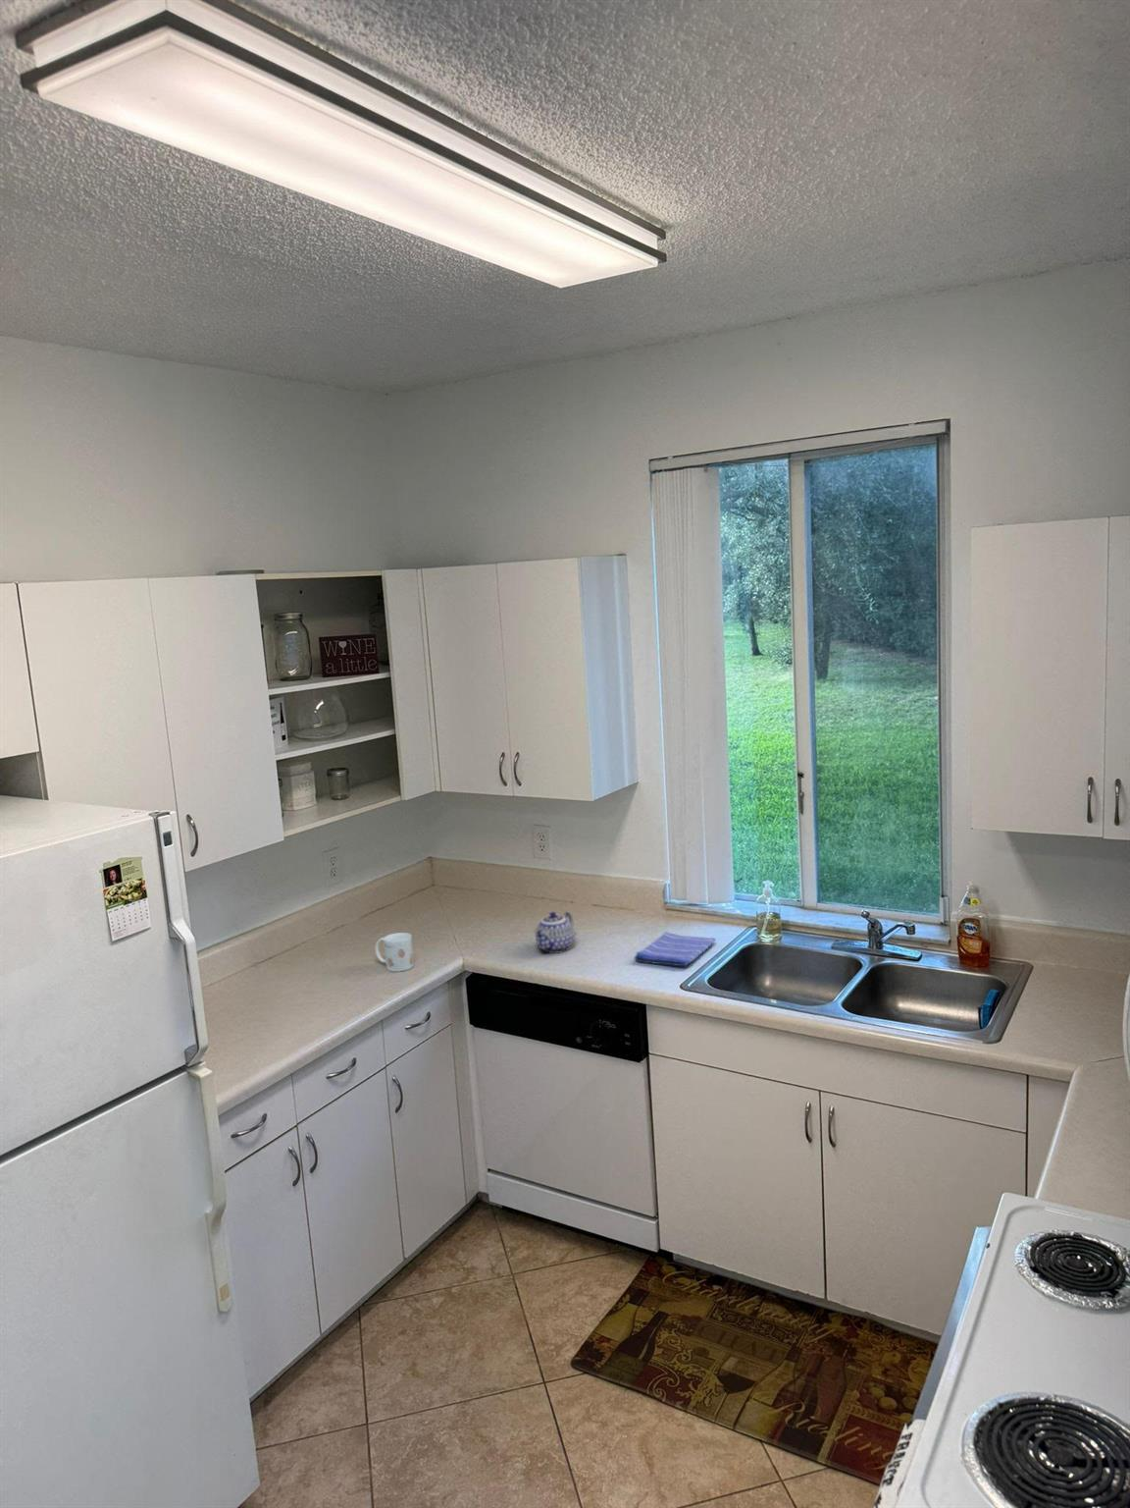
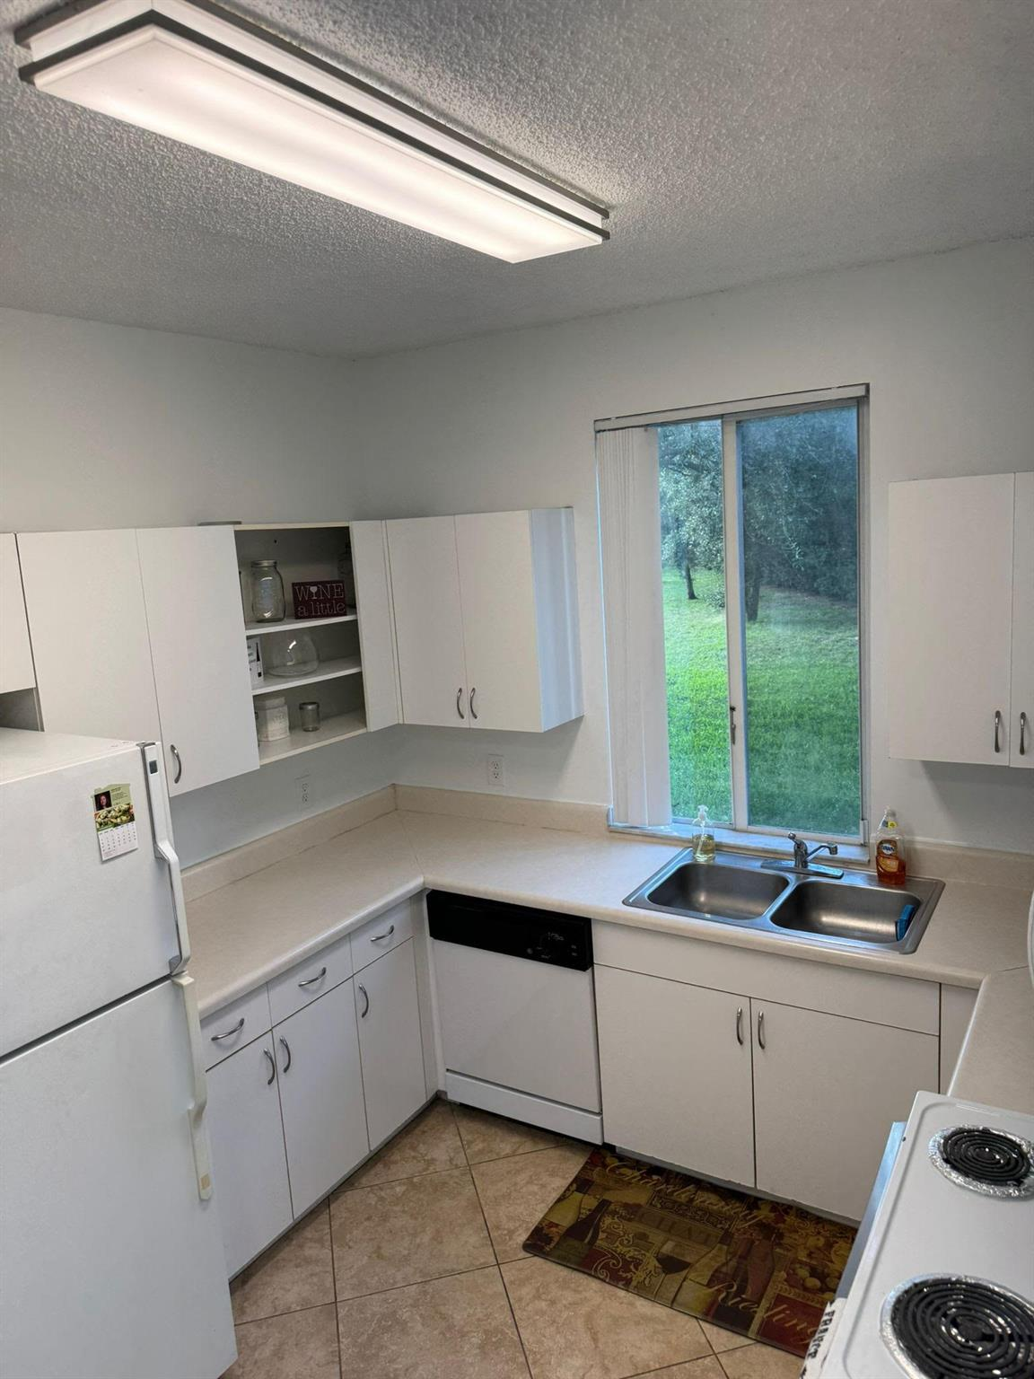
- dish towel [633,931,717,967]
- teapot [534,911,576,955]
- mug [375,932,415,972]
